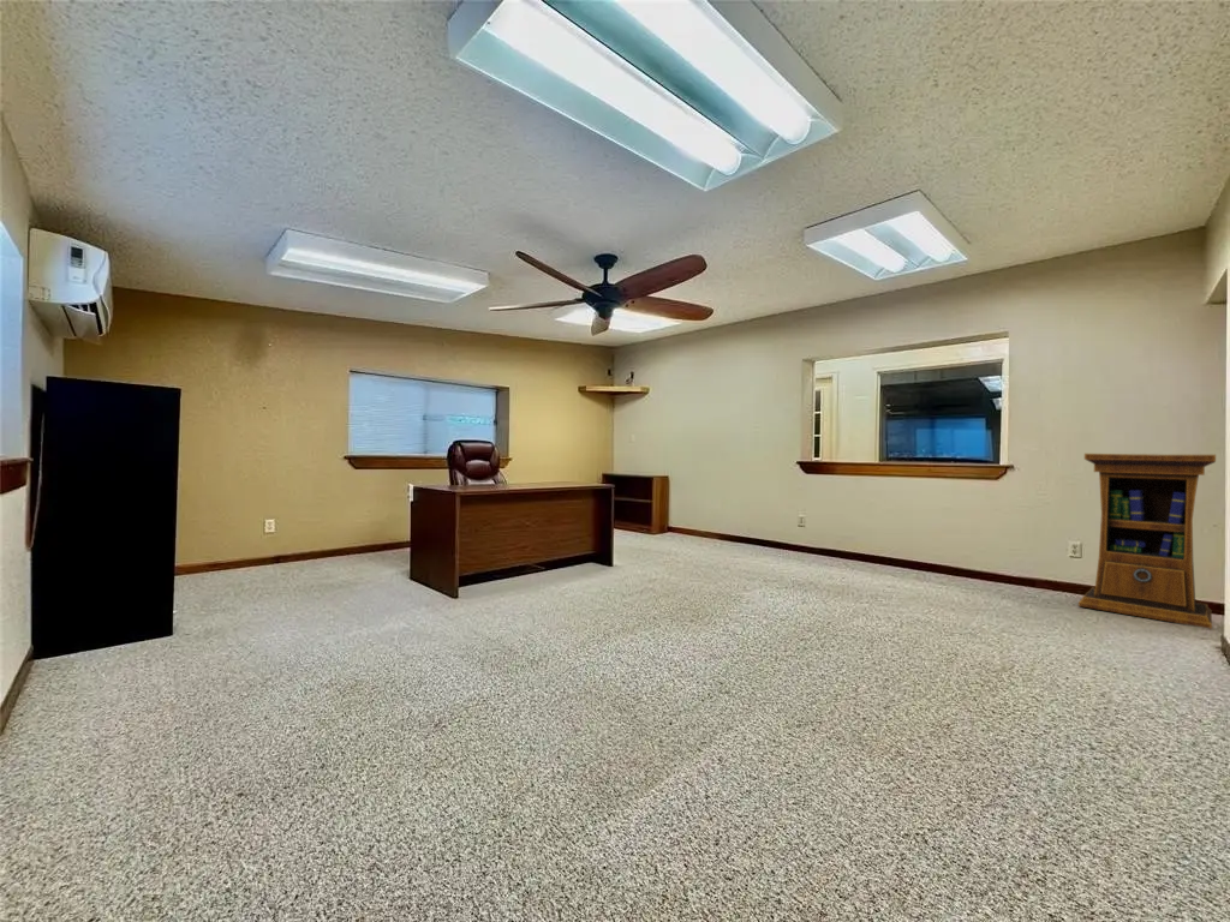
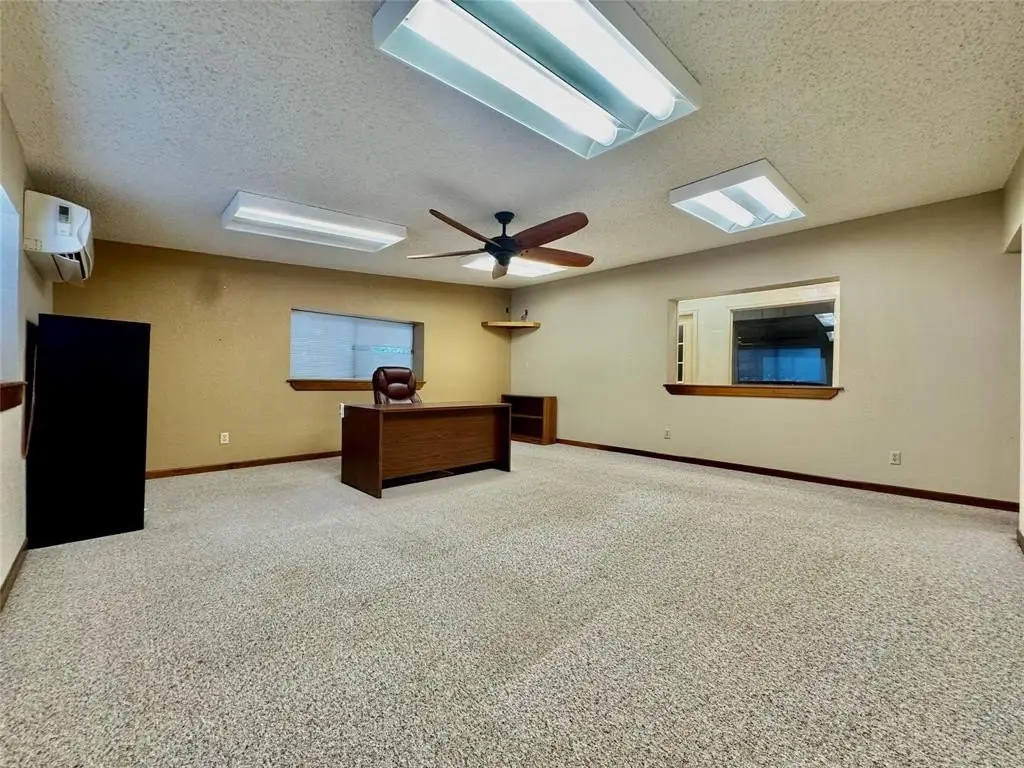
- cabinet [1077,453,1217,630]
